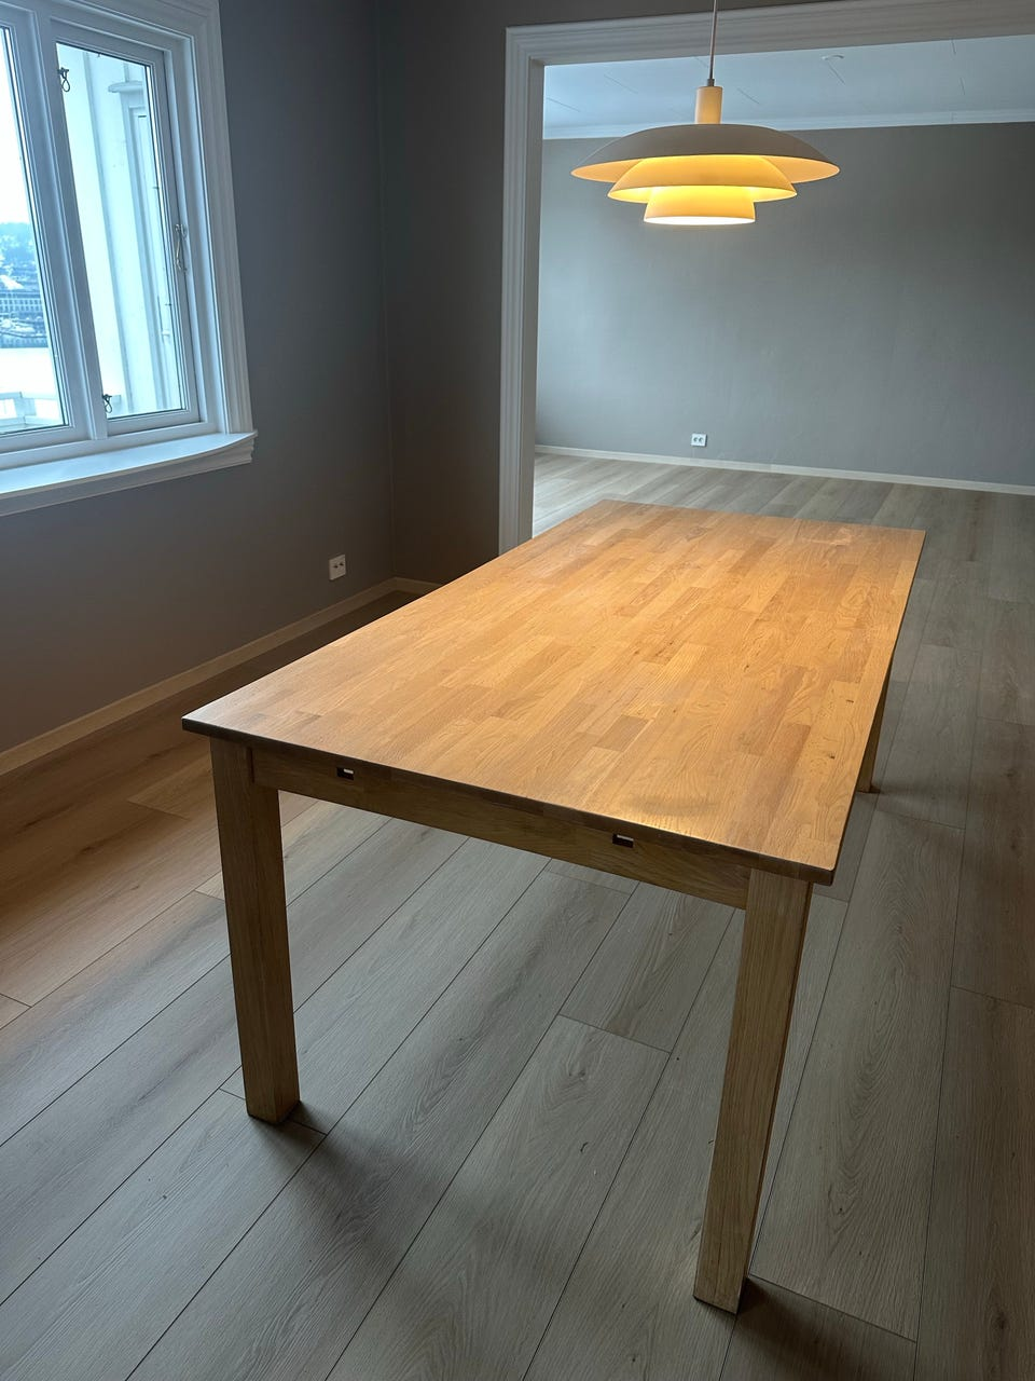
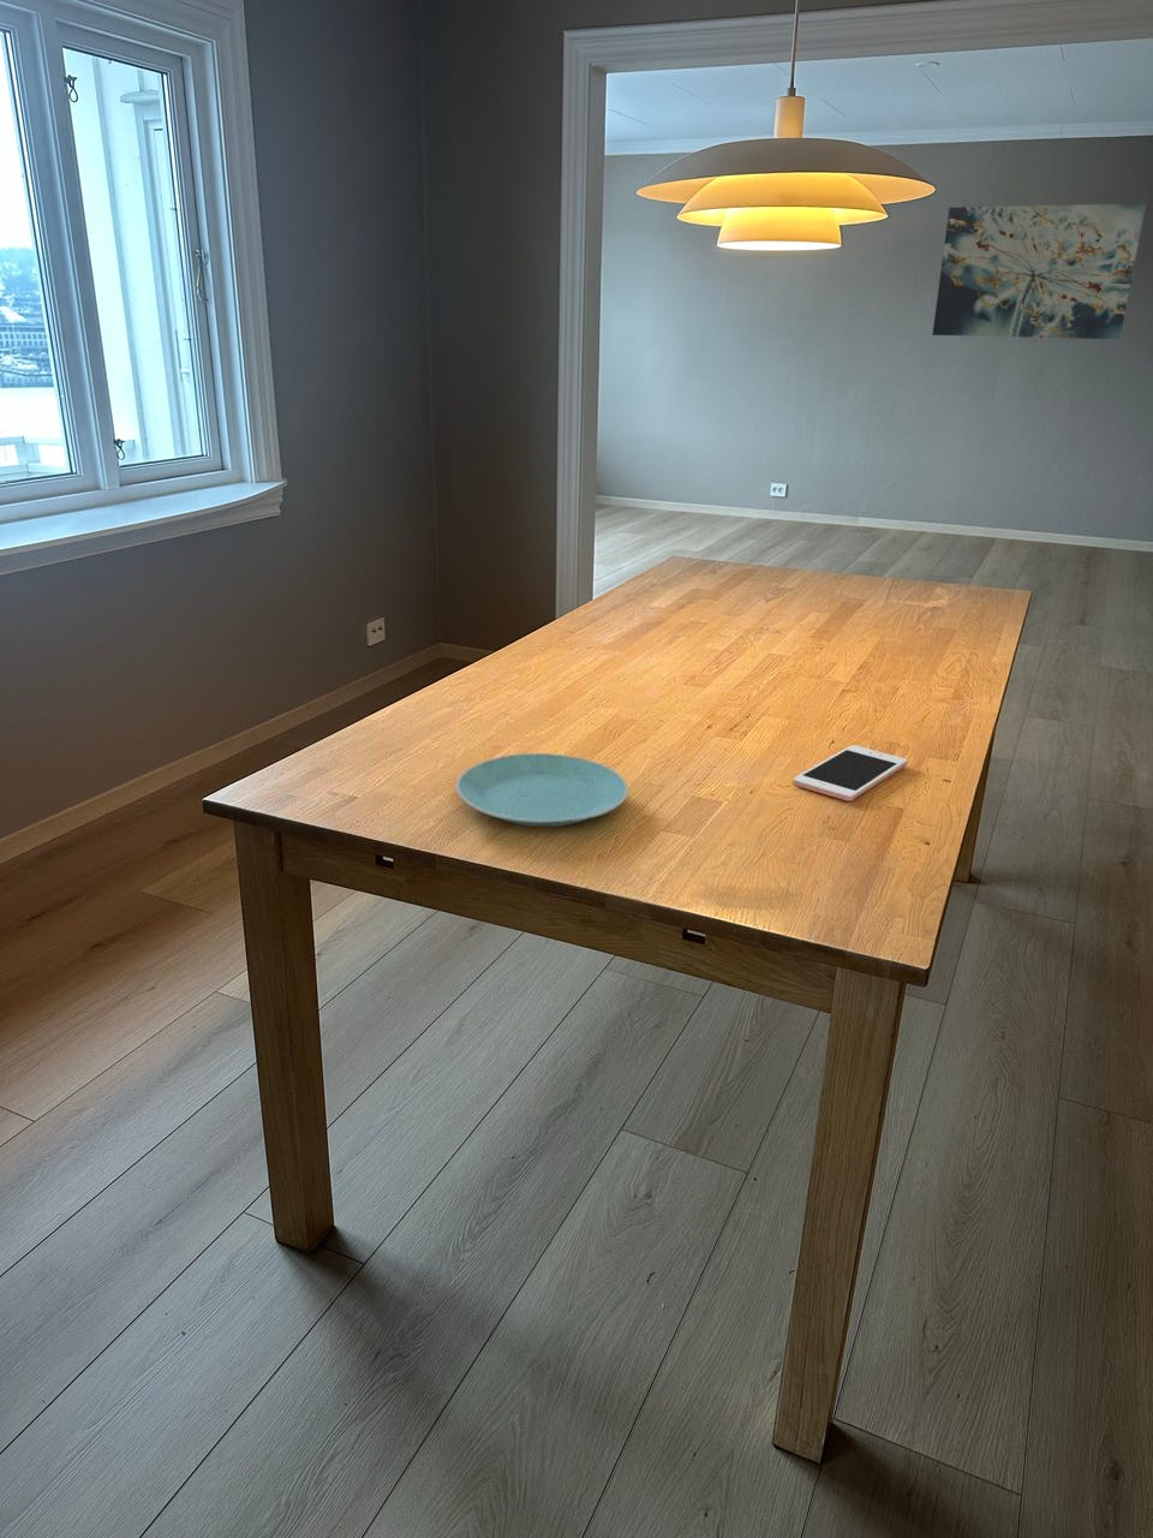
+ wall art [931,202,1147,340]
+ cell phone [792,744,910,803]
+ plate [455,752,630,828]
